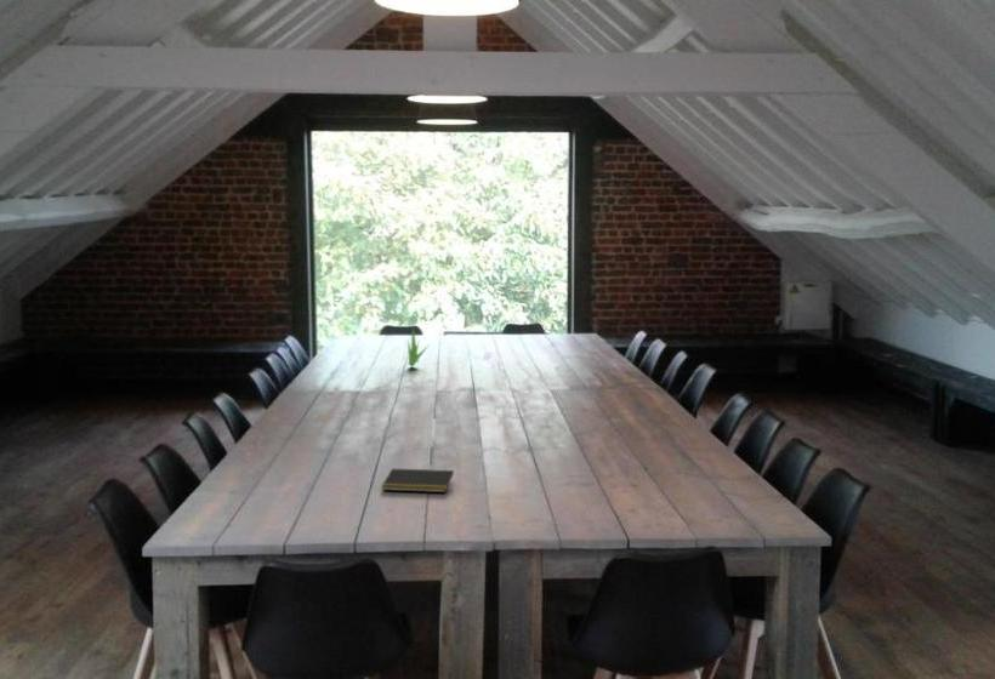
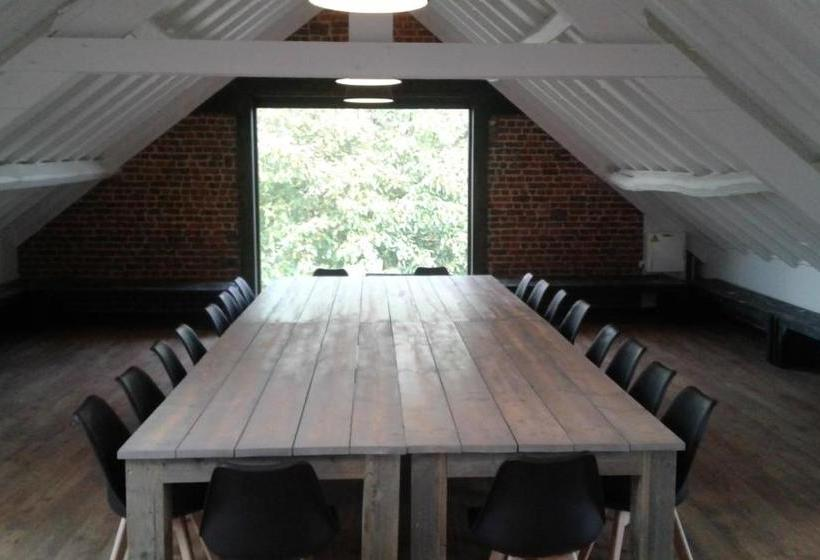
- notepad [380,468,455,493]
- plant [406,327,432,369]
